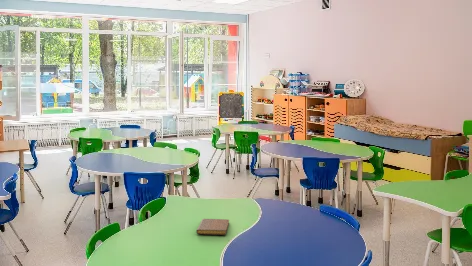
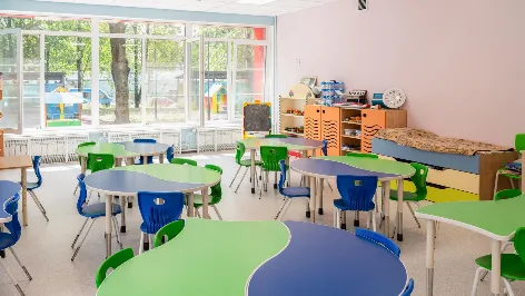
- notebook [195,218,230,236]
